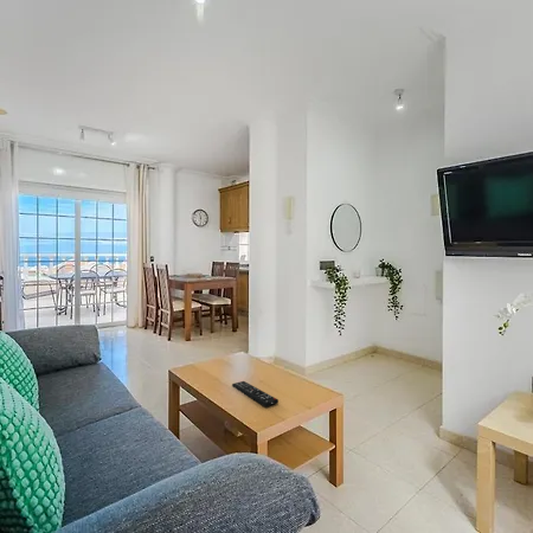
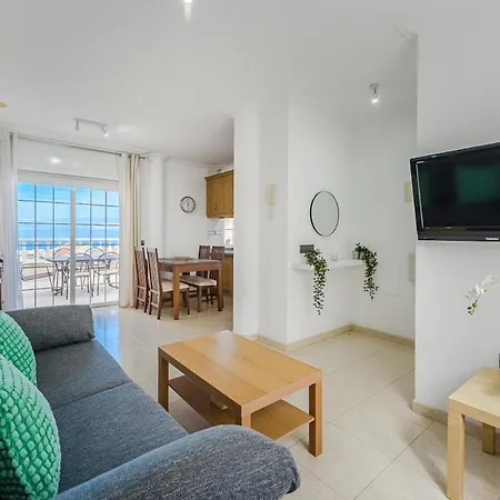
- remote control [231,380,280,407]
